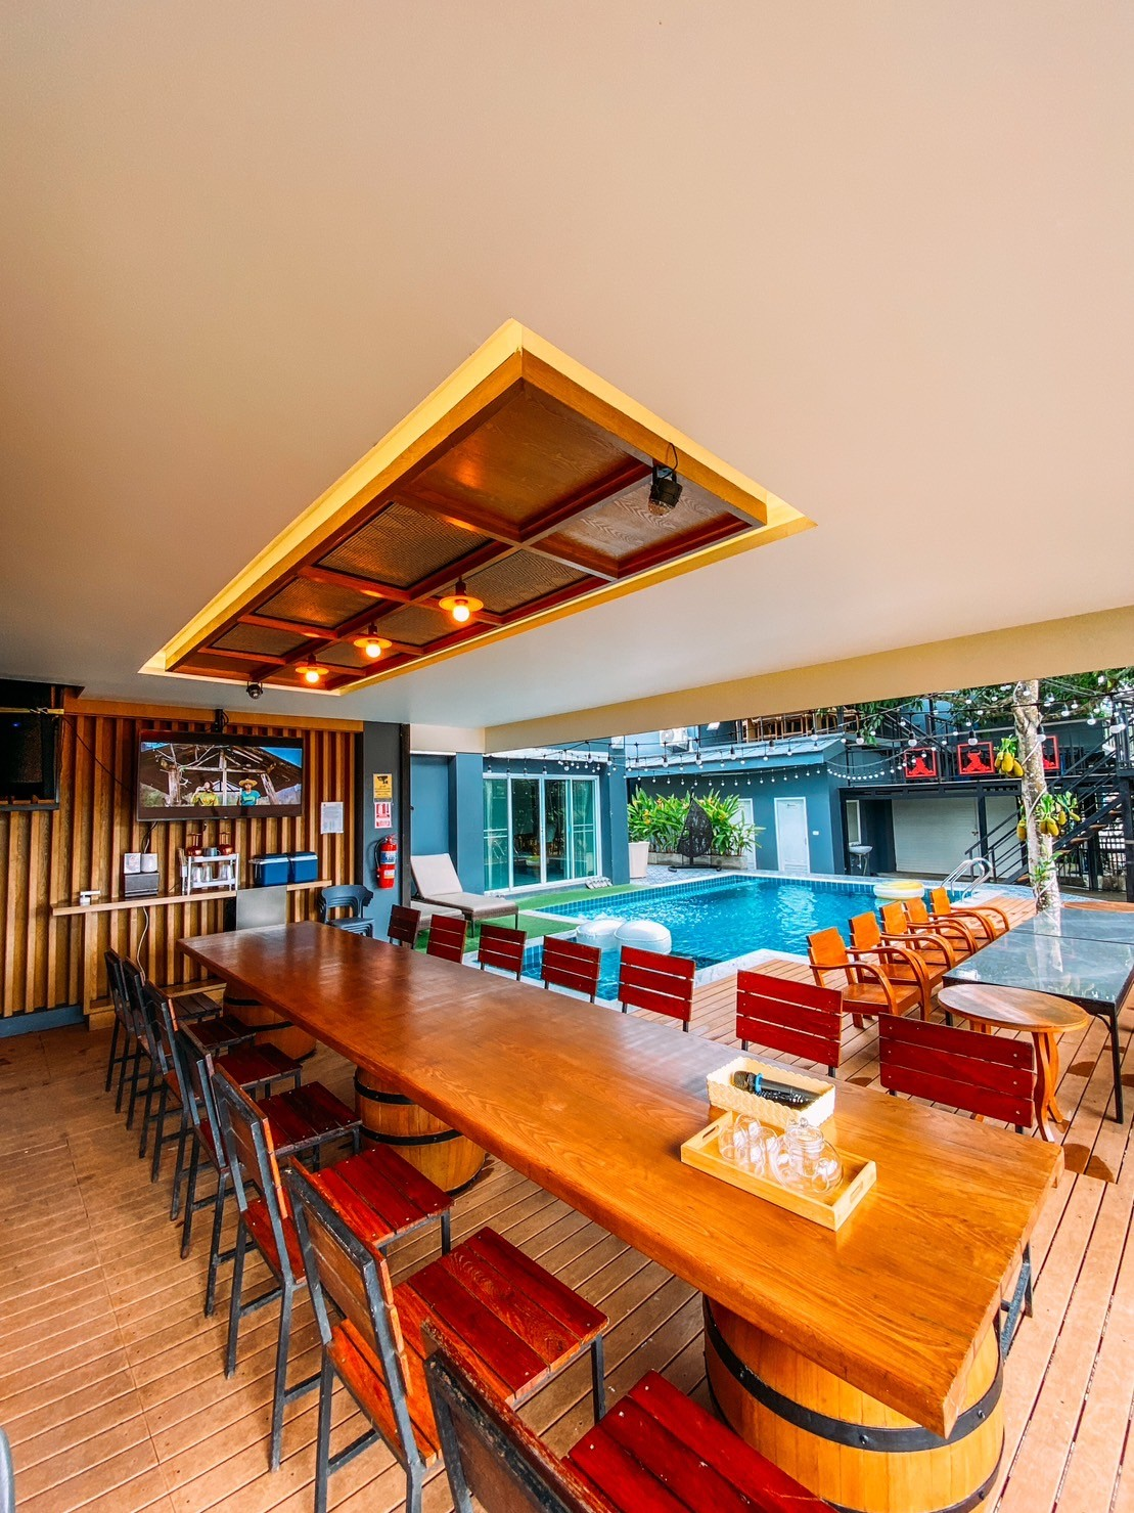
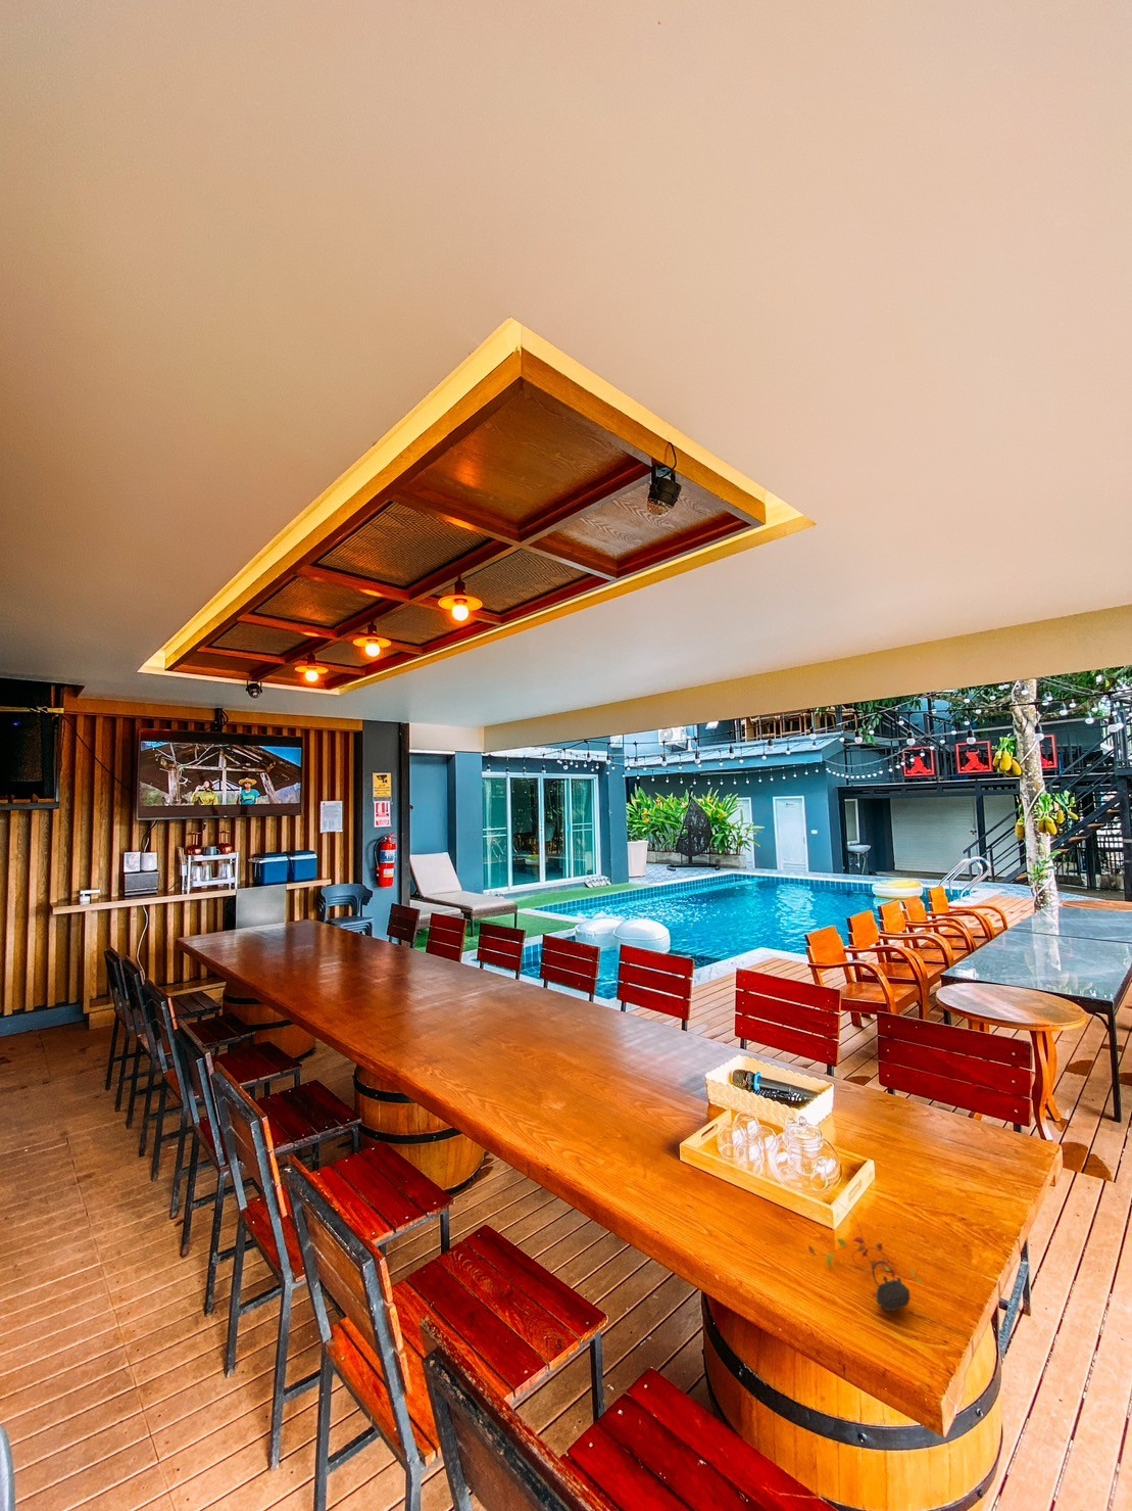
+ teapot [779,1191,924,1312]
